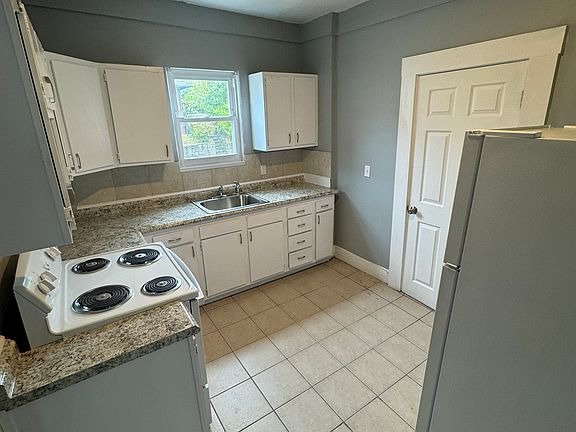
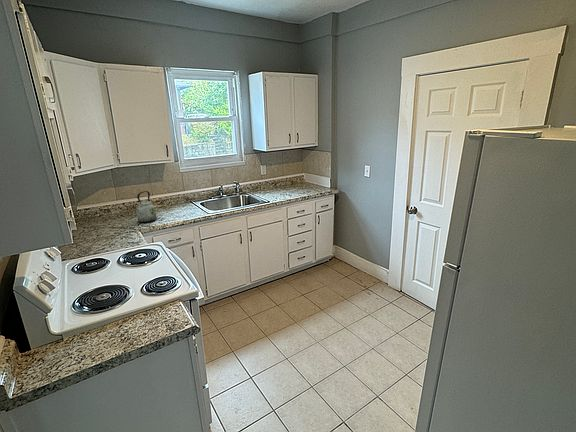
+ kettle [134,190,158,223]
